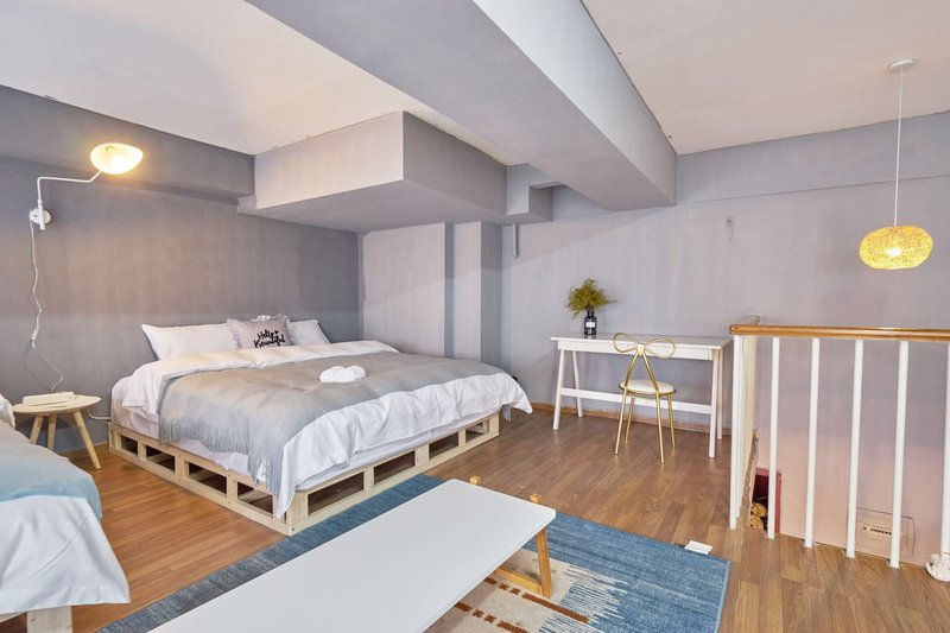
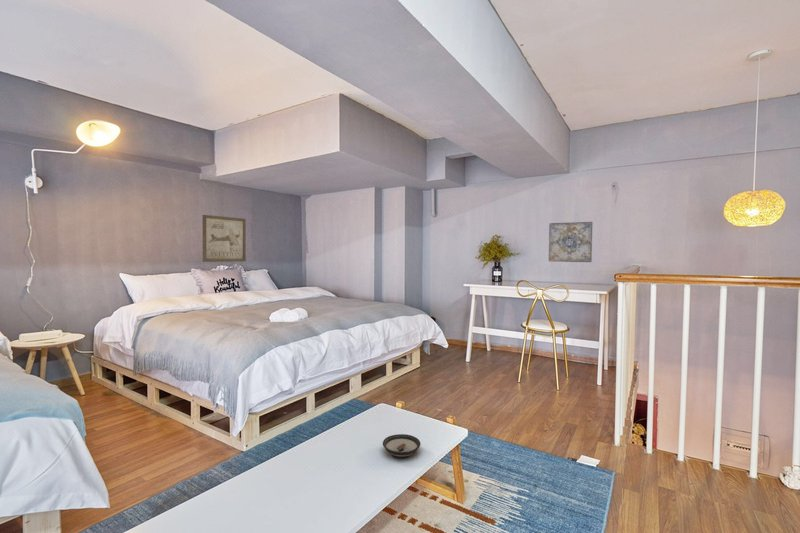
+ wall art [202,214,247,263]
+ wall art [548,221,594,263]
+ saucer [382,433,421,458]
